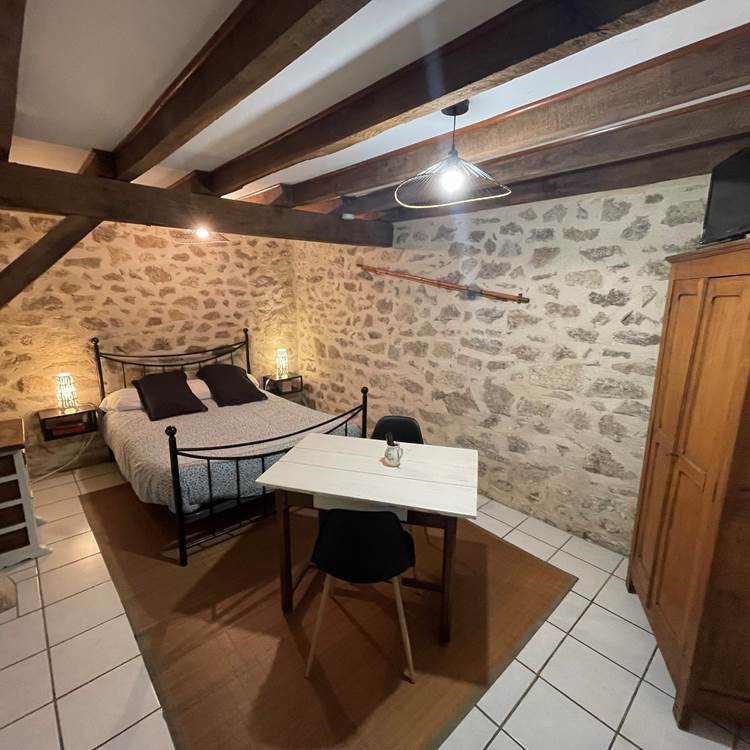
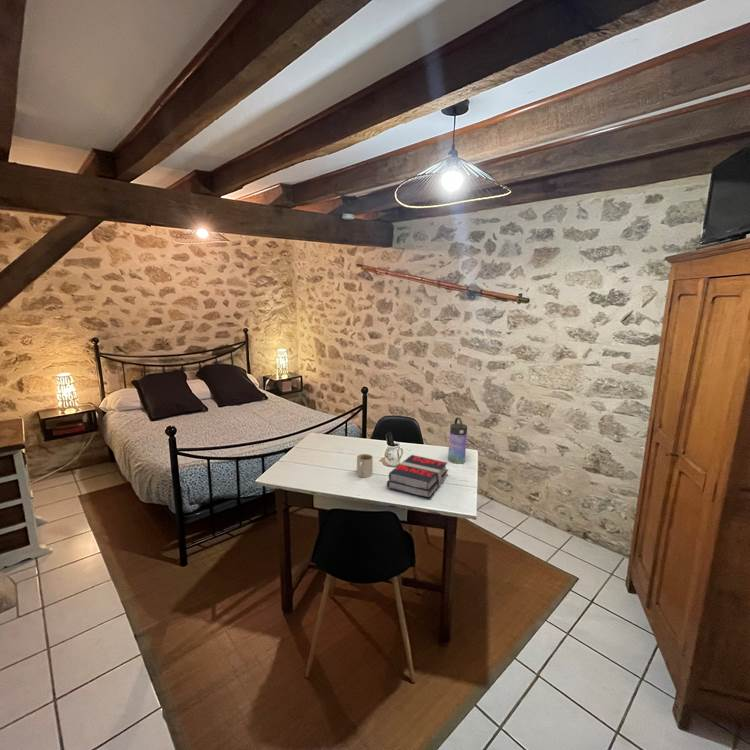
+ book [386,454,449,499]
+ water bottle [447,417,468,464]
+ mug [356,453,374,478]
